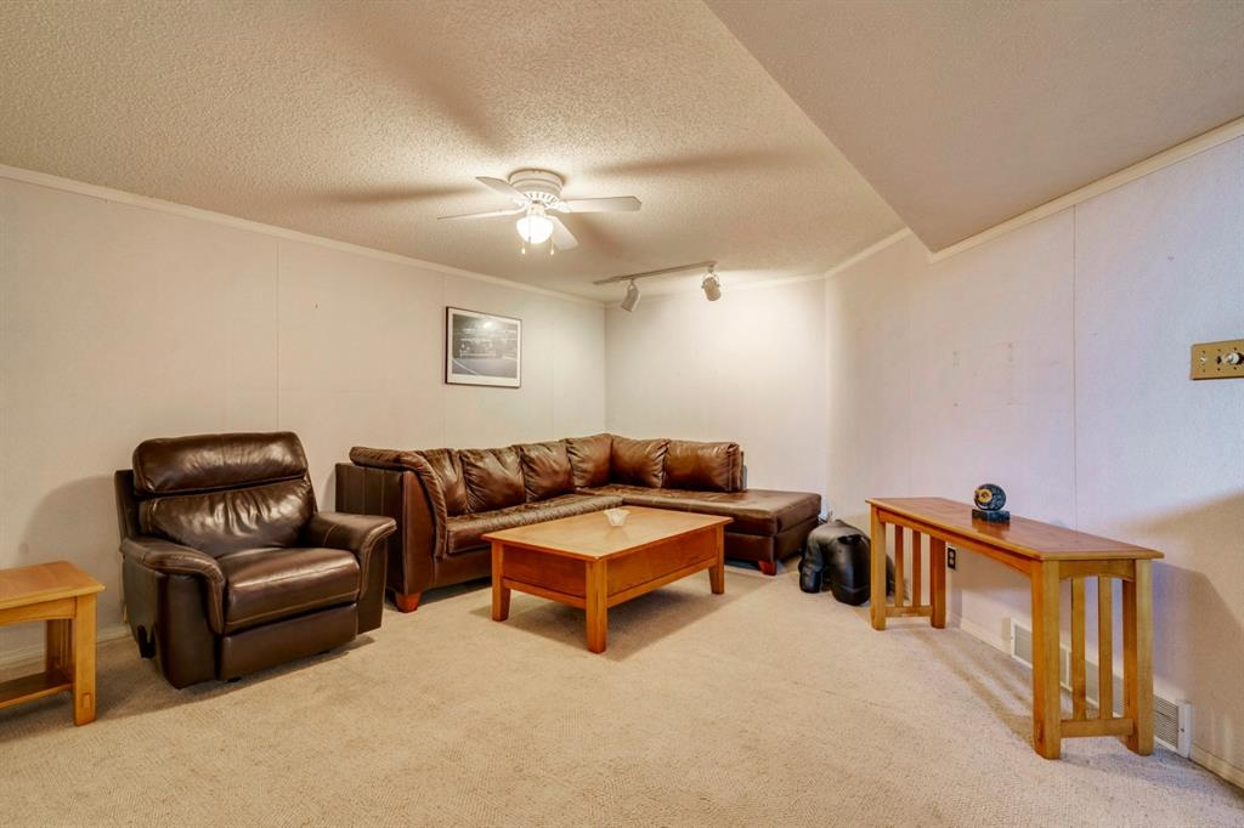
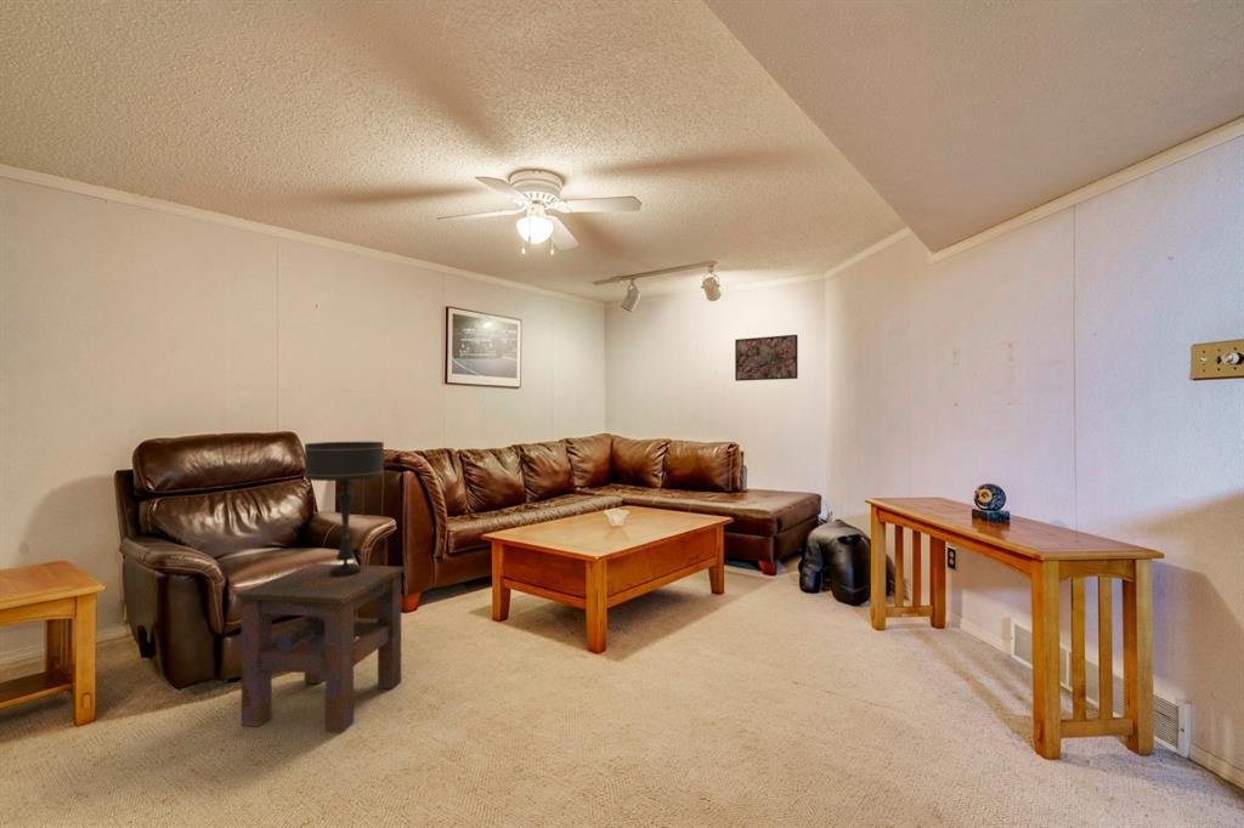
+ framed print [734,334,799,382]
+ side table [236,562,406,735]
+ table lamp [304,441,385,577]
